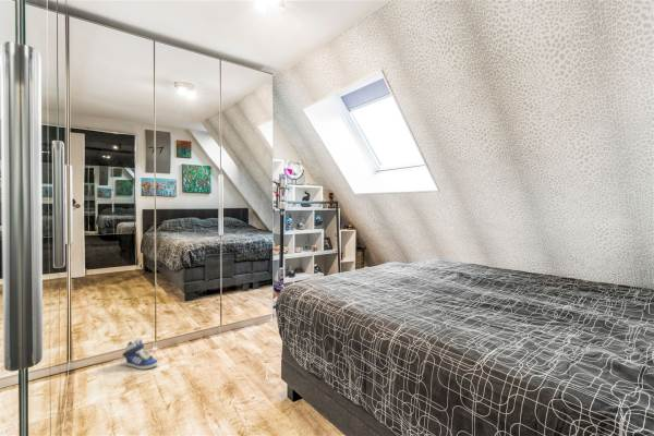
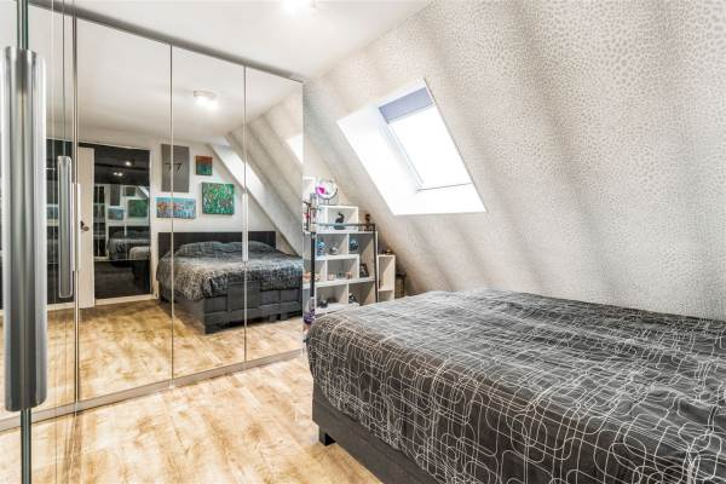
- sneaker [121,338,159,371]
